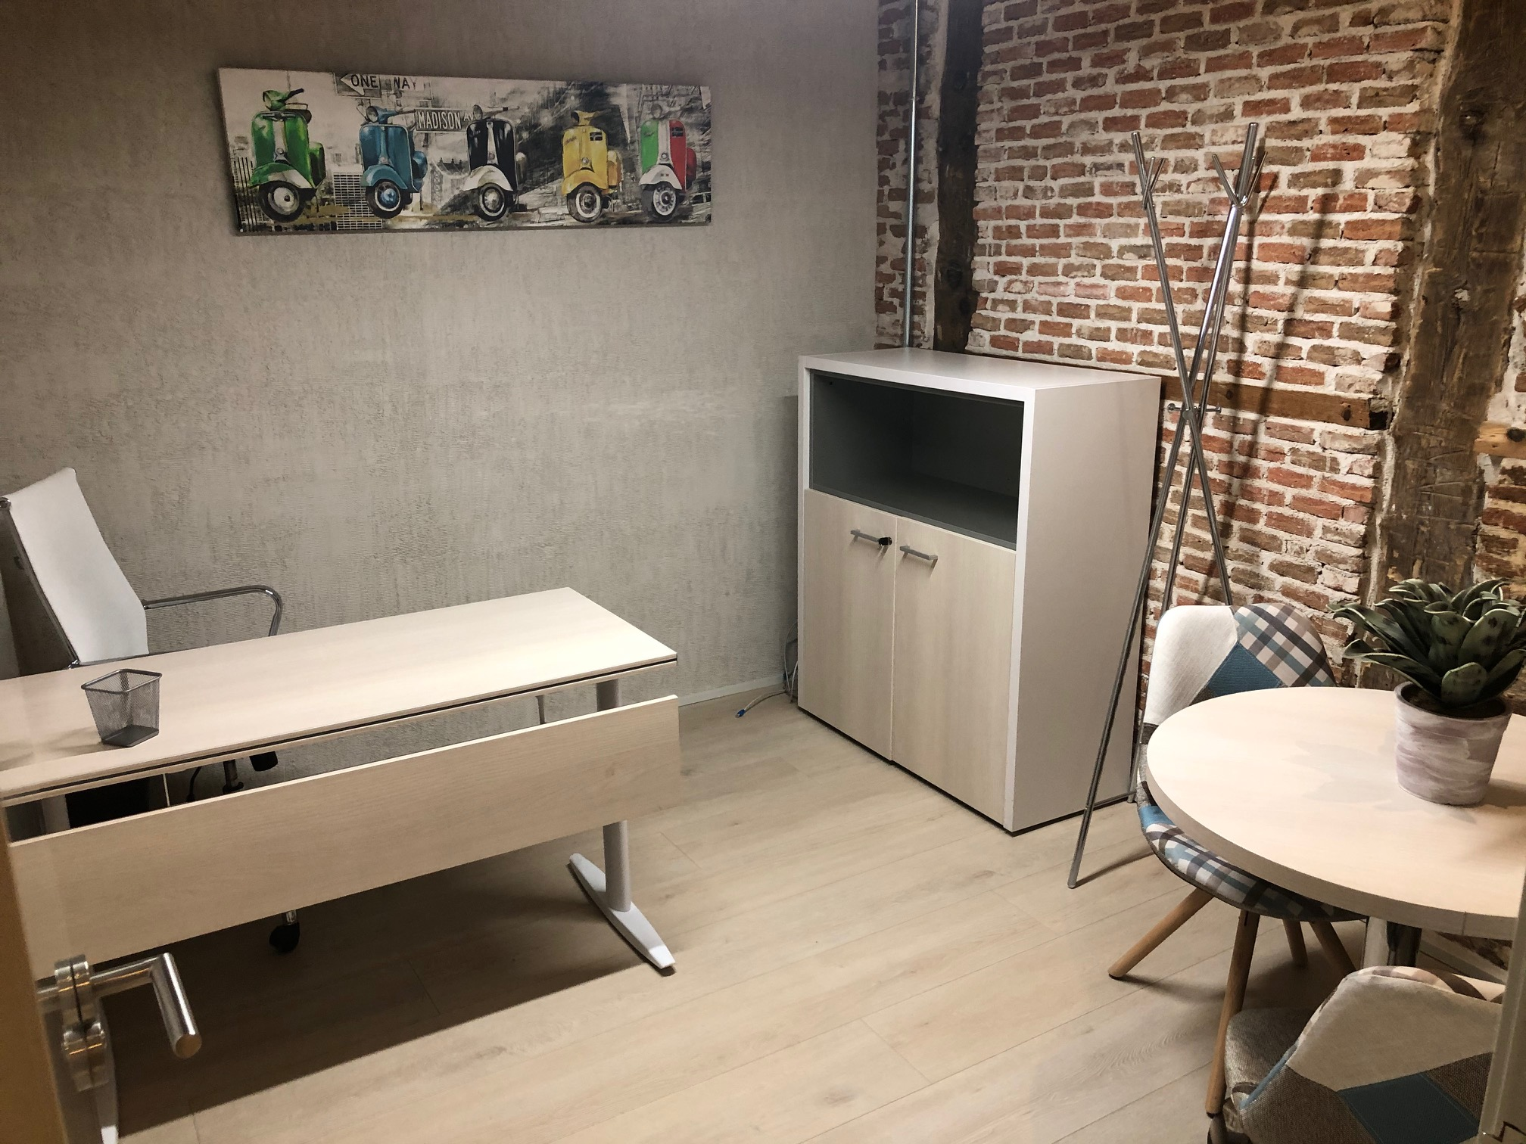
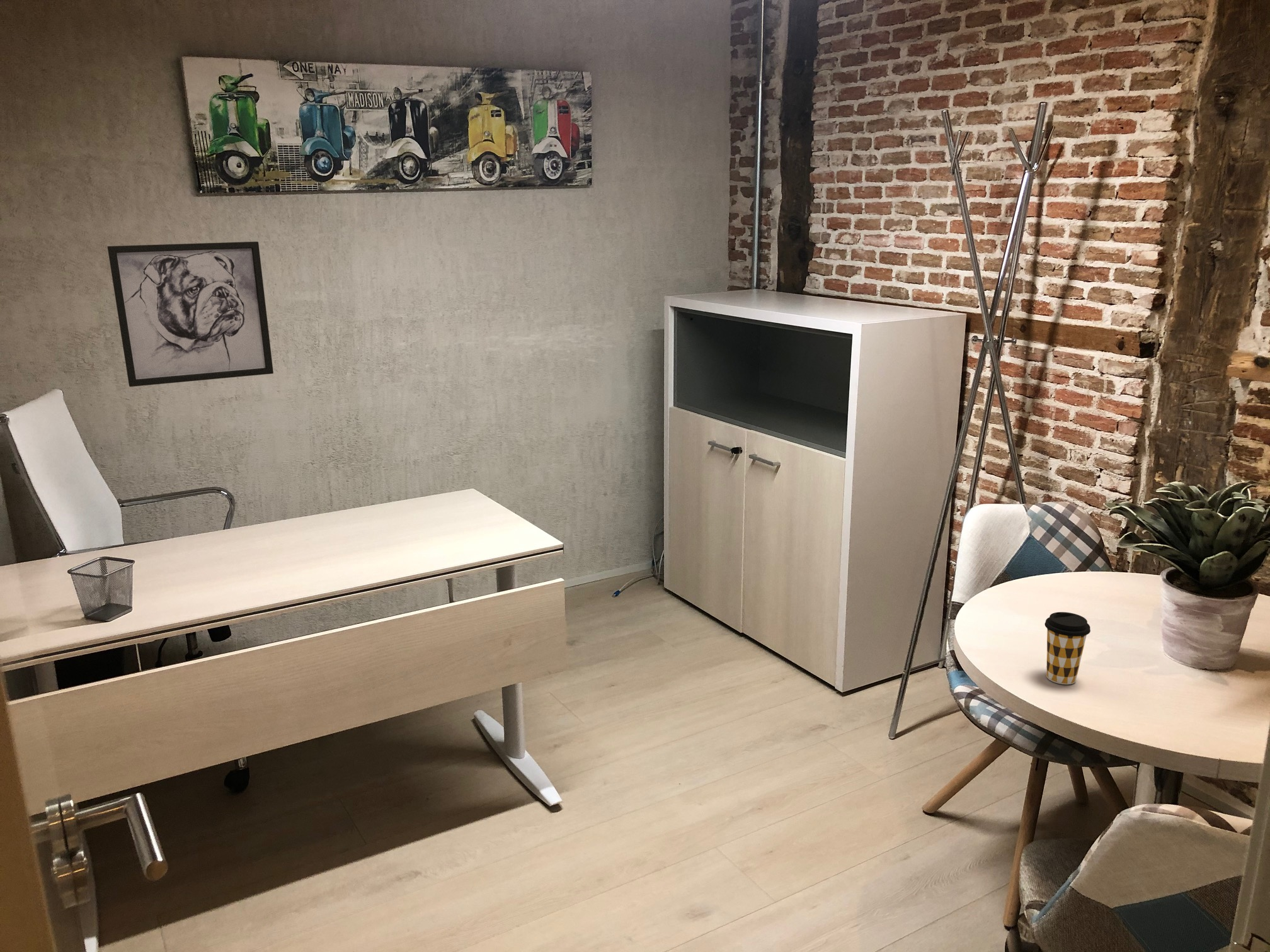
+ coffee cup [1044,611,1091,685]
+ wall art [107,241,274,387]
